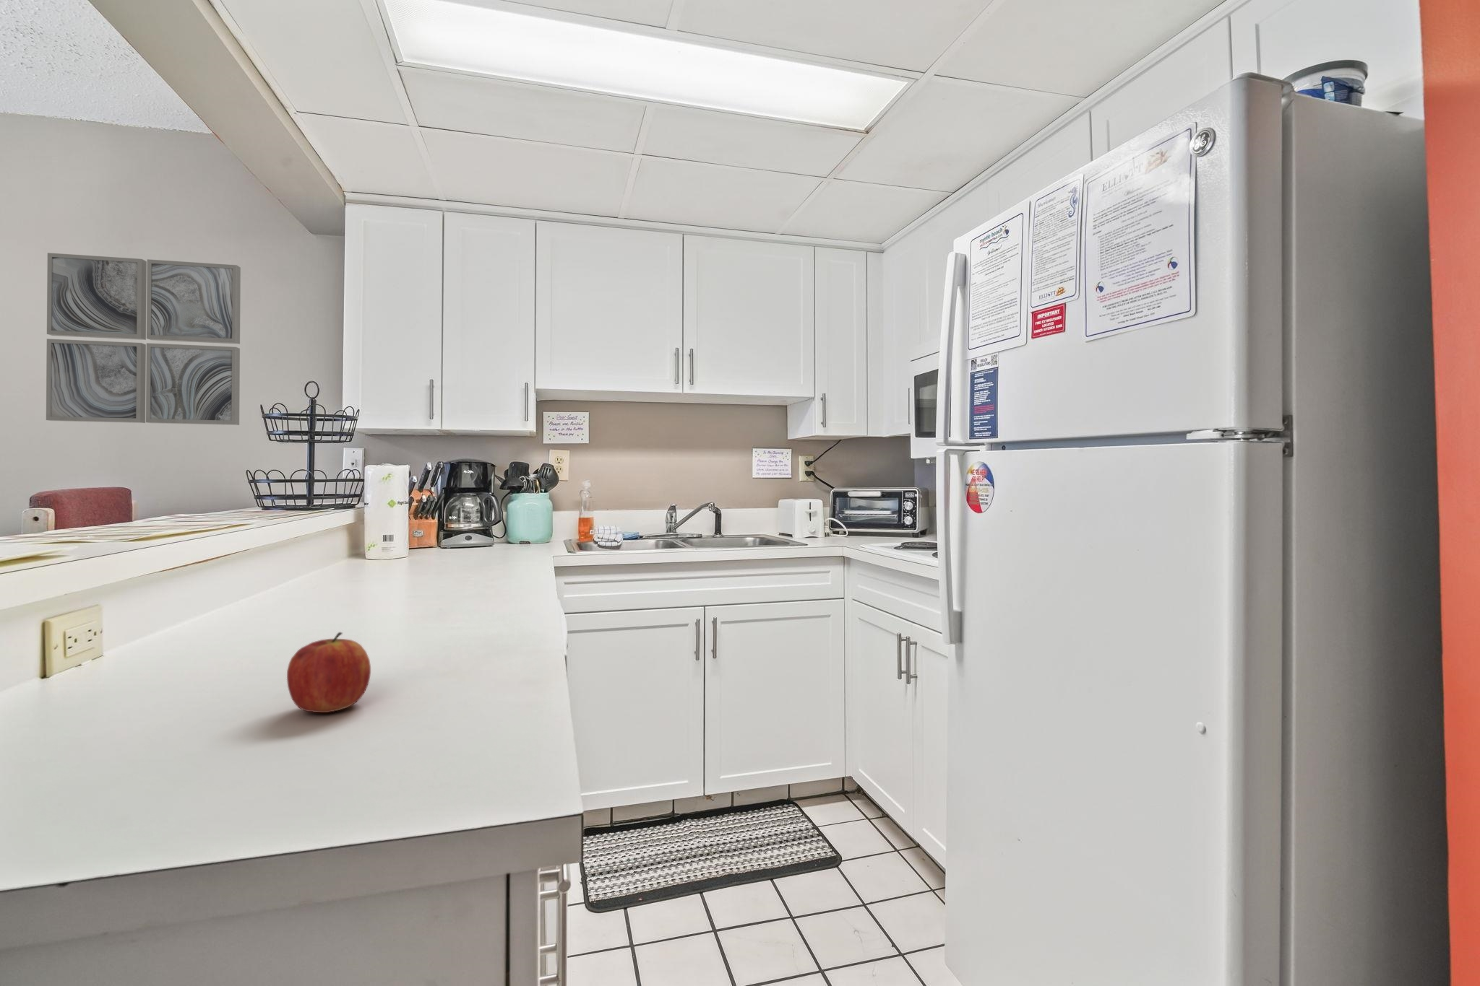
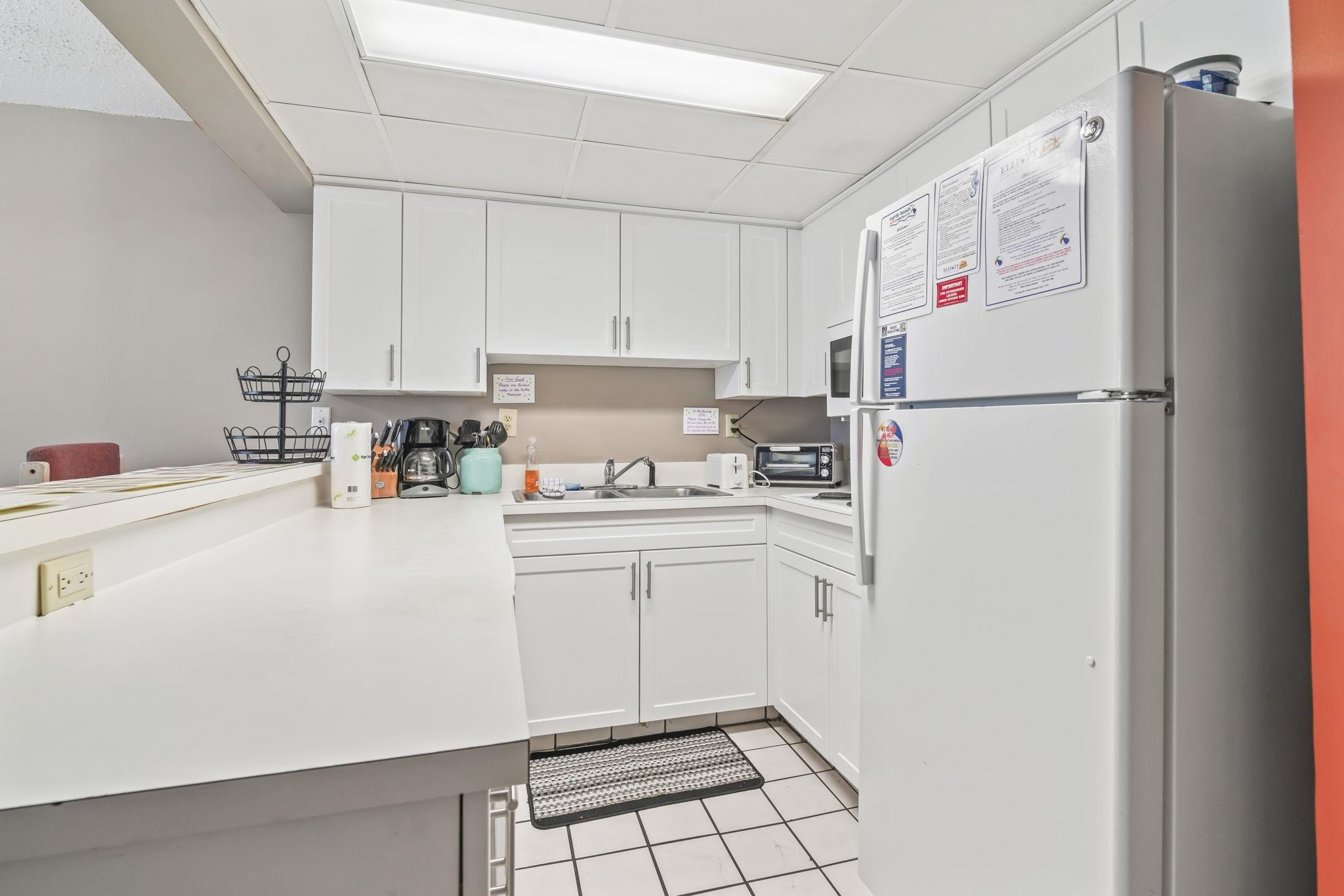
- fruit [286,632,371,713]
- wall art [45,252,241,426]
